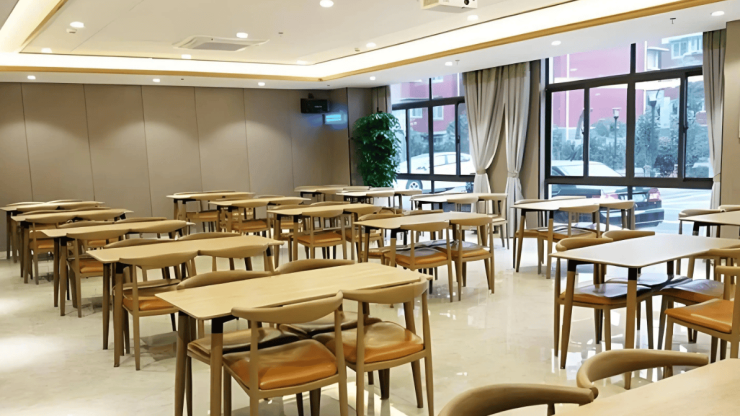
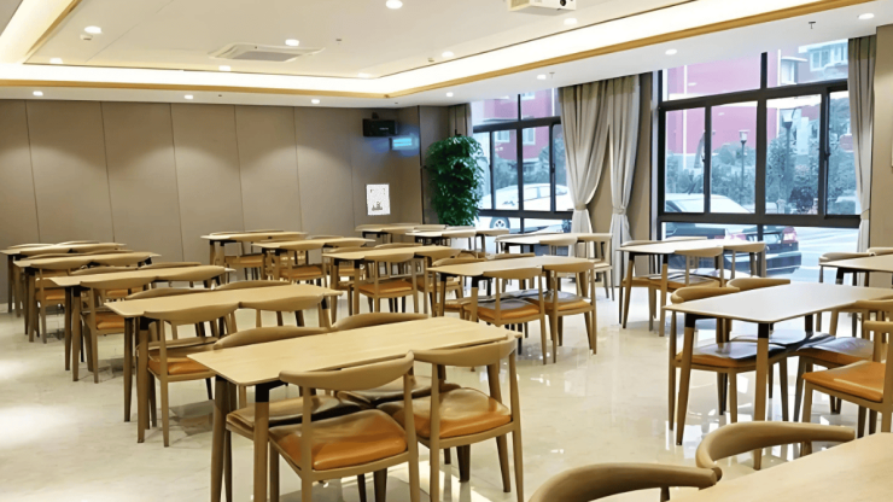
+ wall art [363,182,392,217]
